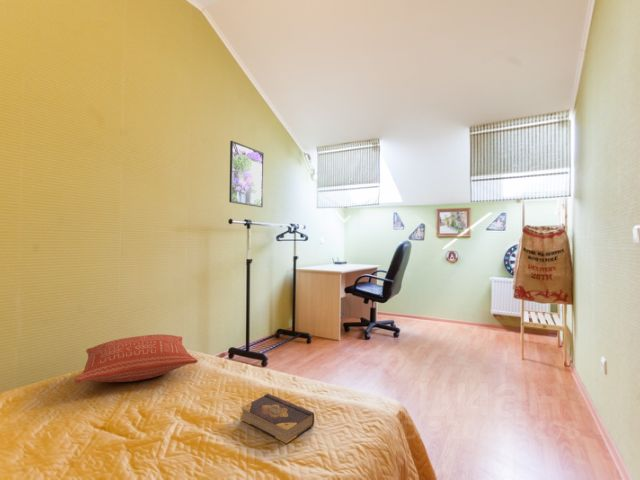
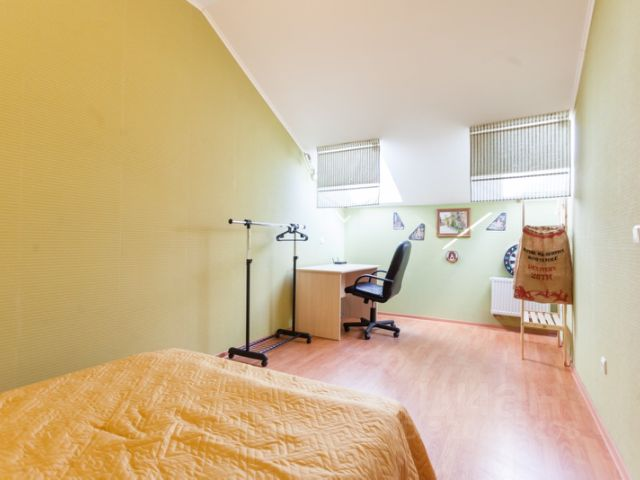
- pillow [74,333,199,384]
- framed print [228,140,265,208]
- book [240,393,315,444]
